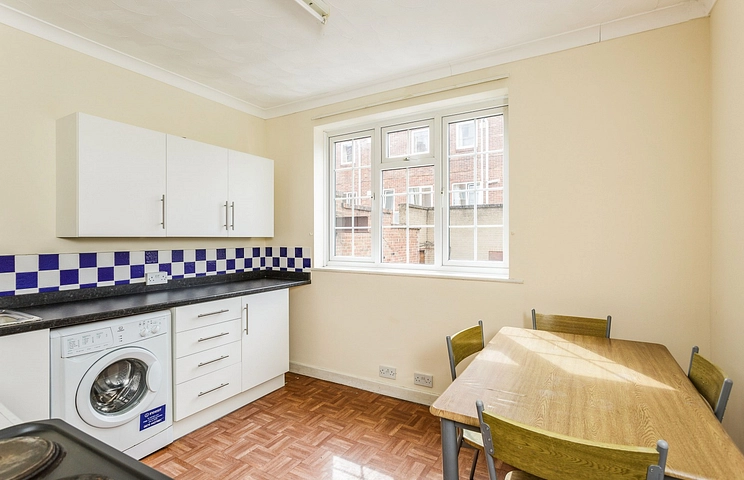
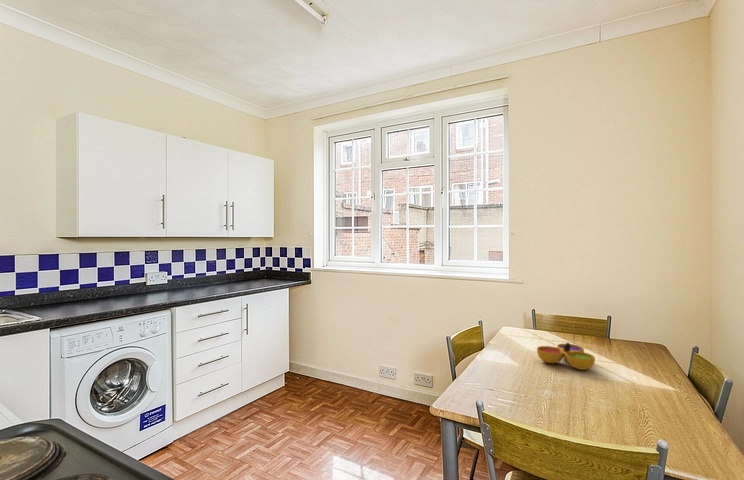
+ decorative bowl [536,342,596,371]
